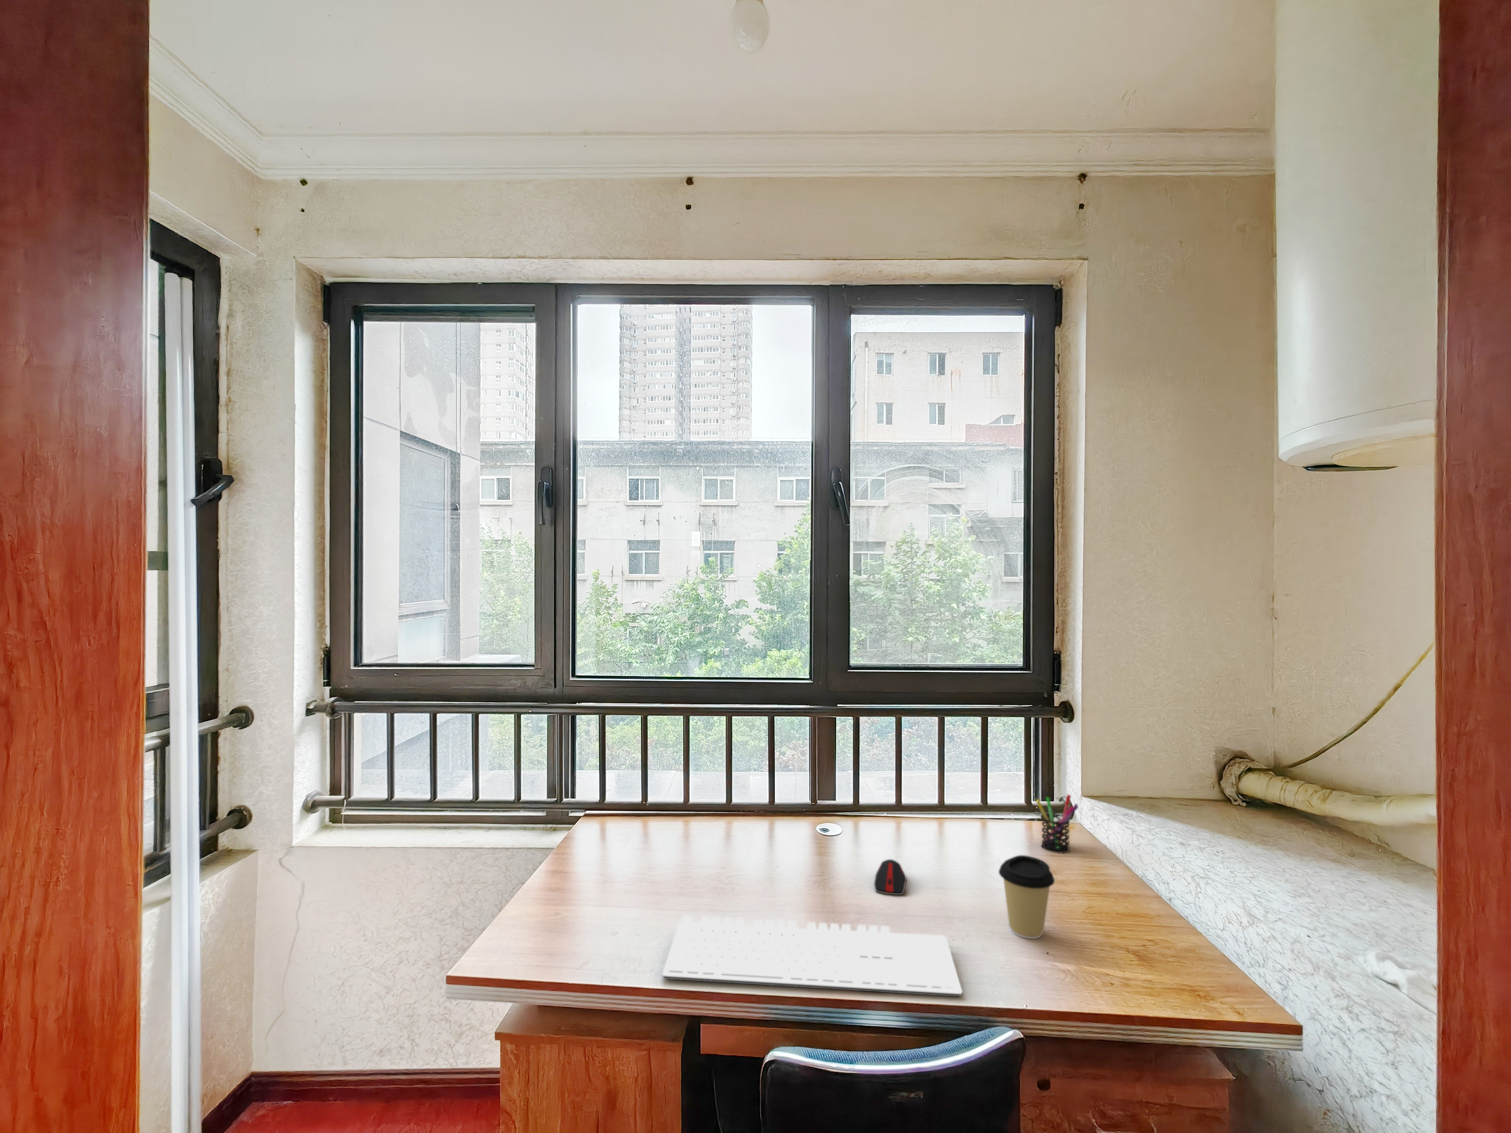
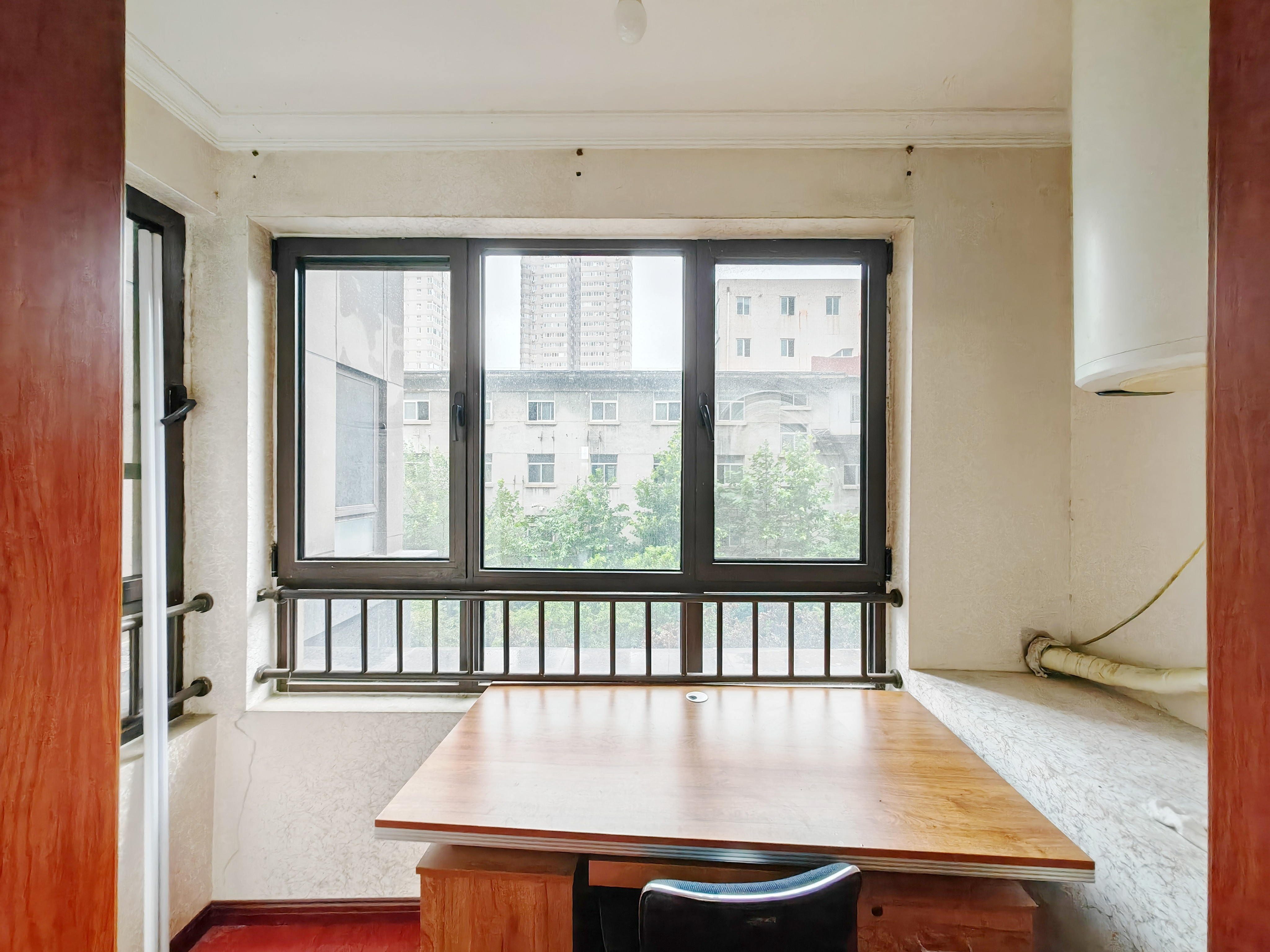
- coffee cup [998,855,1055,939]
- computer mouse [874,859,907,895]
- keyboard [662,915,963,997]
- pen holder [1035,794,1079,853]
